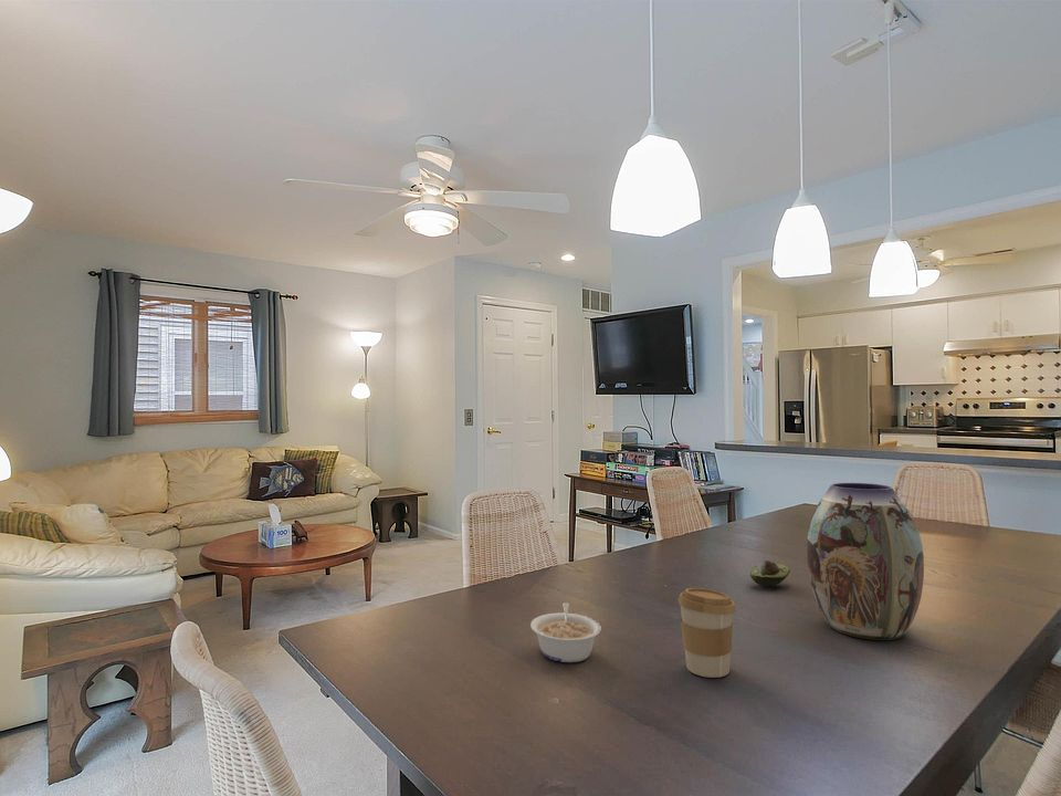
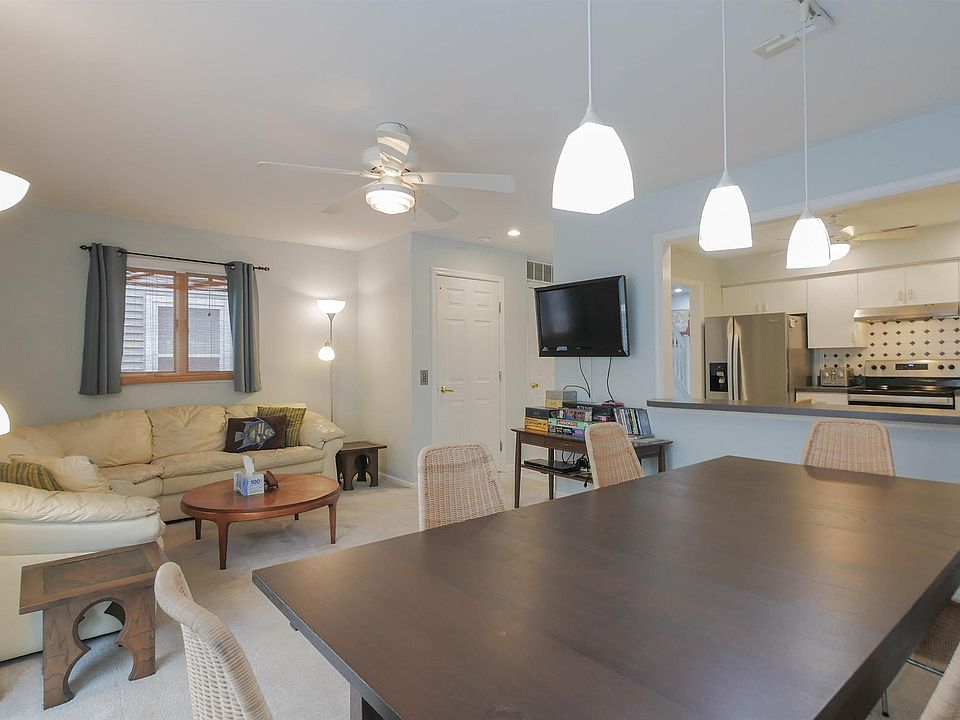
- vase [806,482,925,641]
- coffee cup [677,587,737,679]
- fruit [749,559,791,587]
- legume [529,601,602,663]
